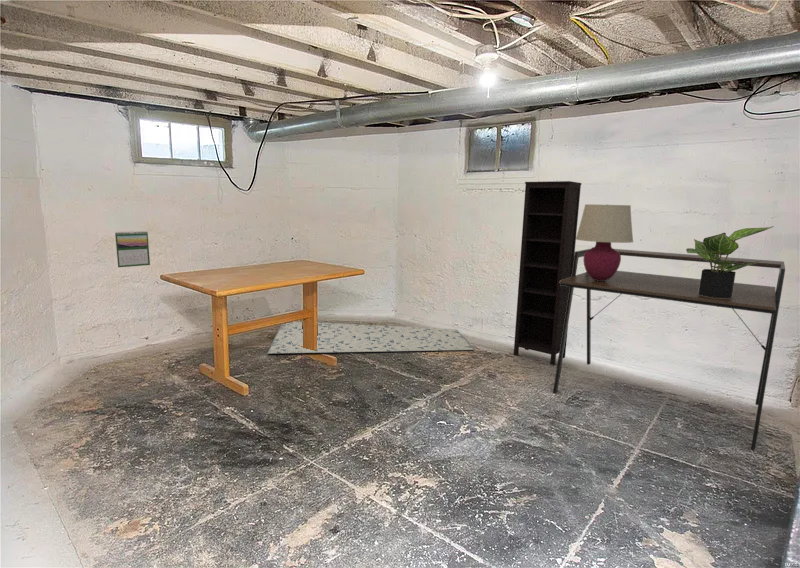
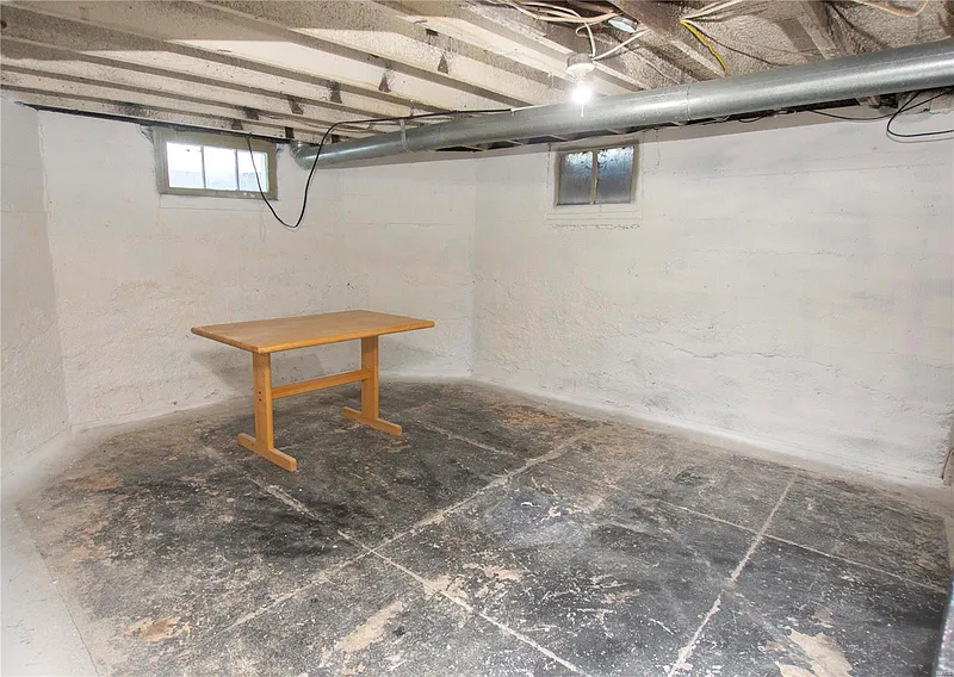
- potted plant [685,226,775,298]
- table lamp [576,203,634,281]
- desk [552,248,786,451]
- rug [266,321,476,355]
- calendar [114,230,151,268]
- bookcase [513,180,582,366]
